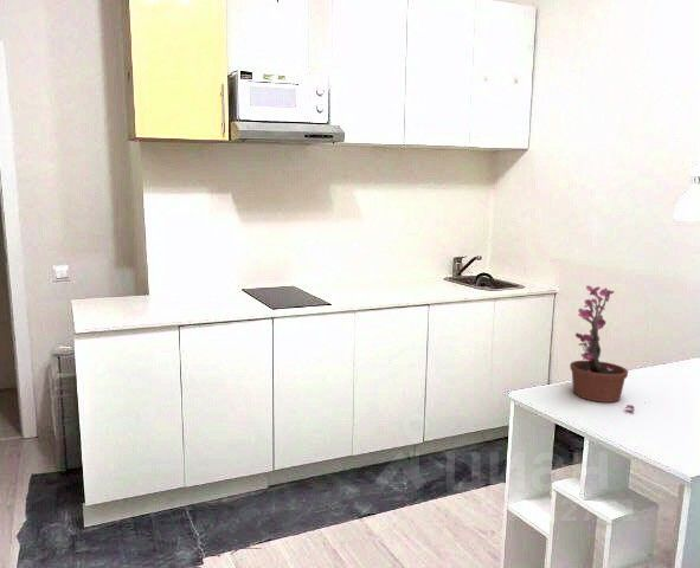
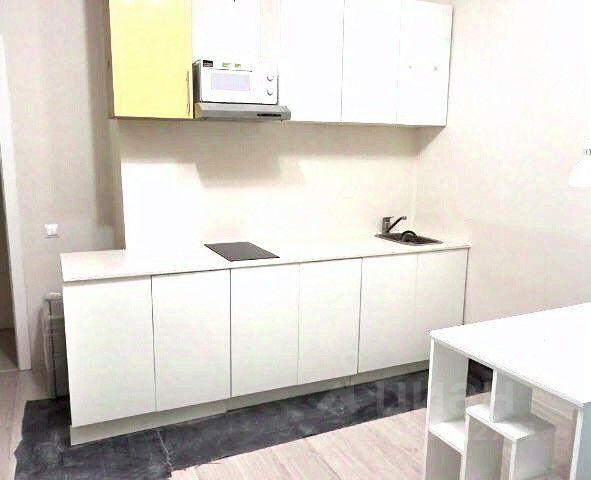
- potted plant [569,284,635,412]
